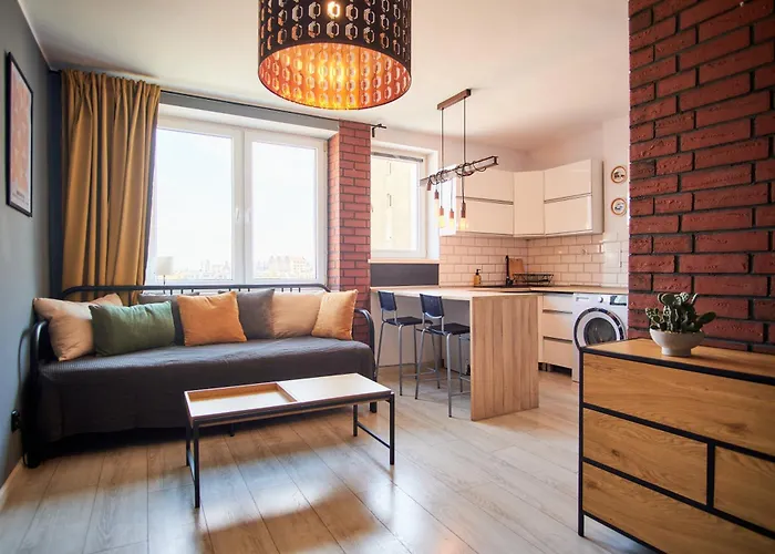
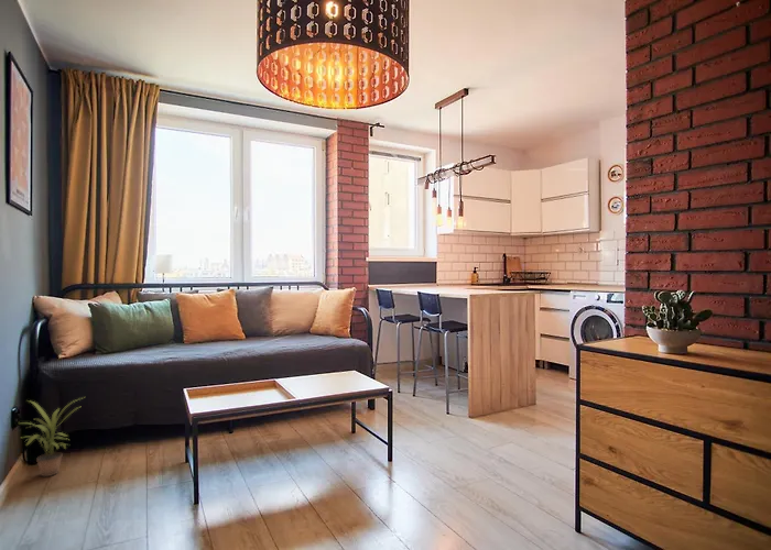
+ potted plant [18,396,85,477]
